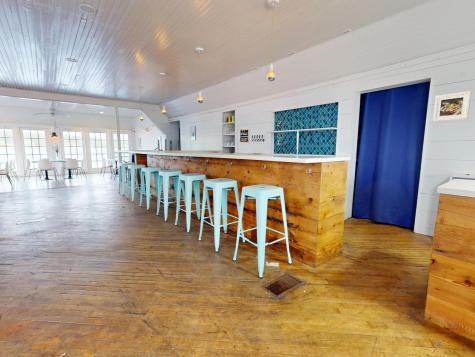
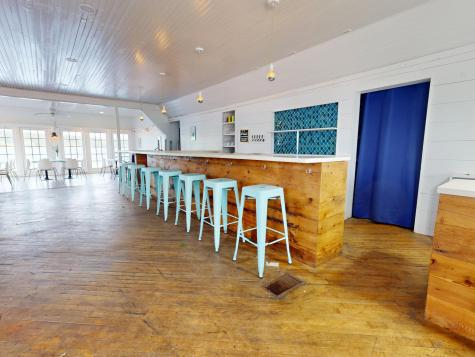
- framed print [432,90,472,122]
